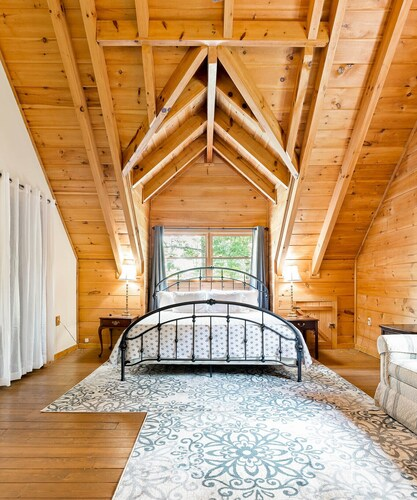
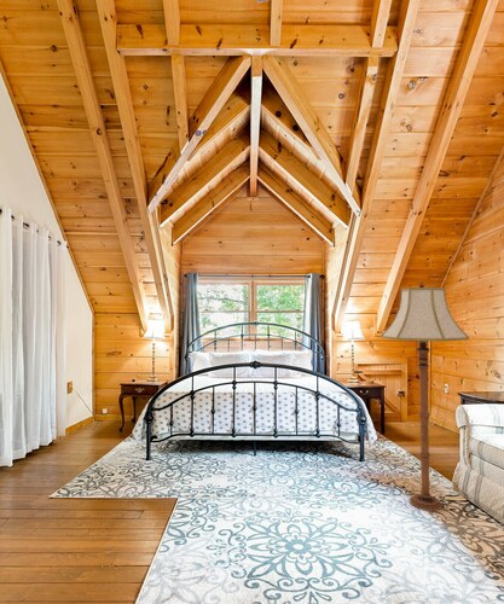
+ floor lamp [380,280,470,512]
